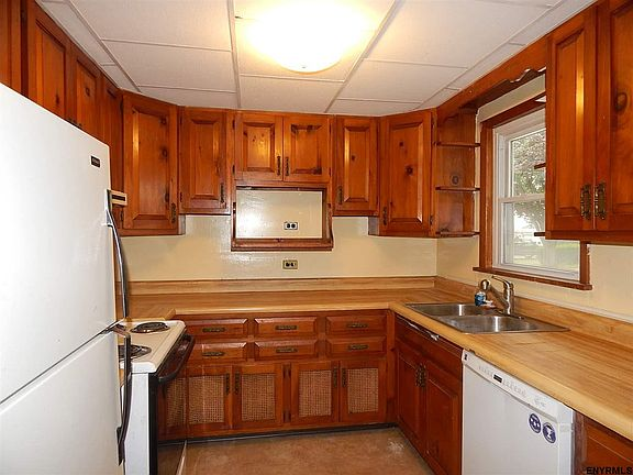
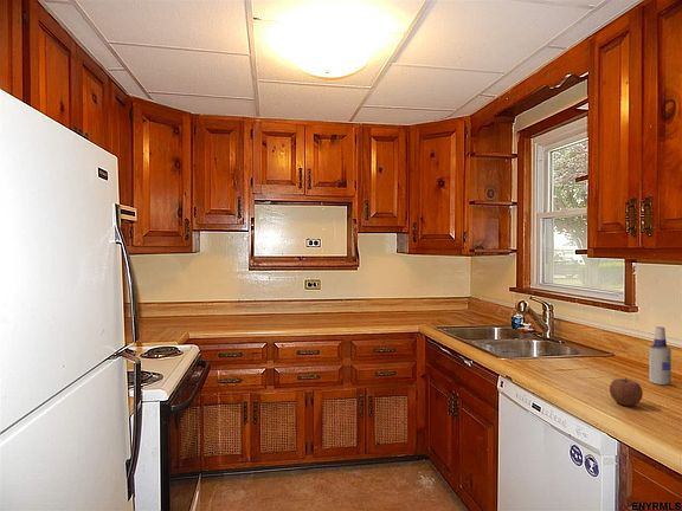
+ spray bottle [649,325,673,386]
+ apple [609,376,644,407]
